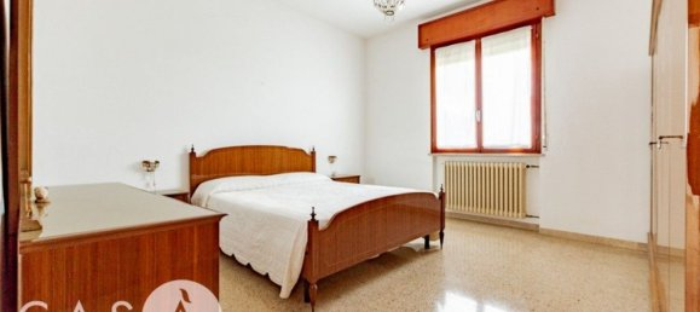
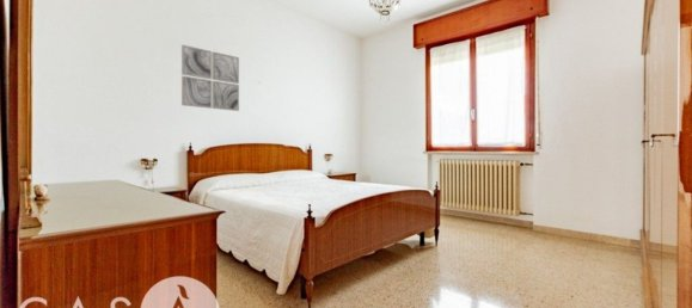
+ wall art [180,44,240,112]
